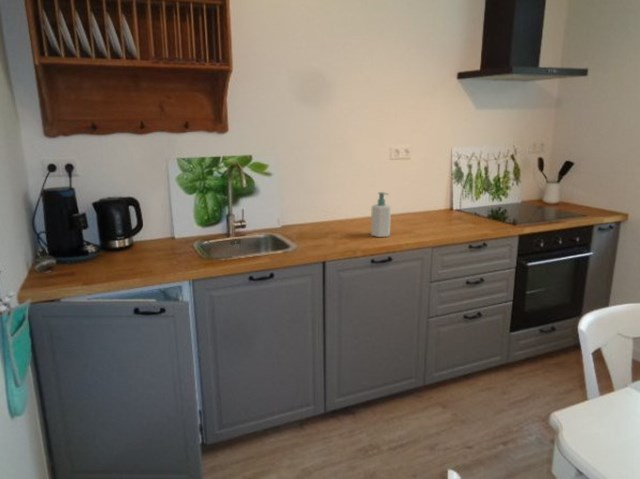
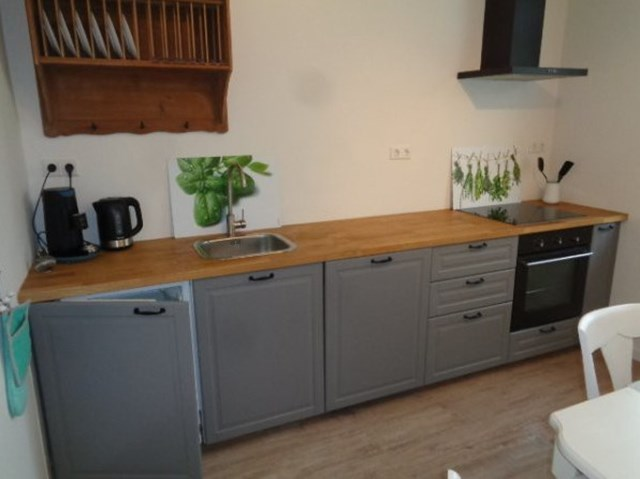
- soap bottle [370,191,392,238]
